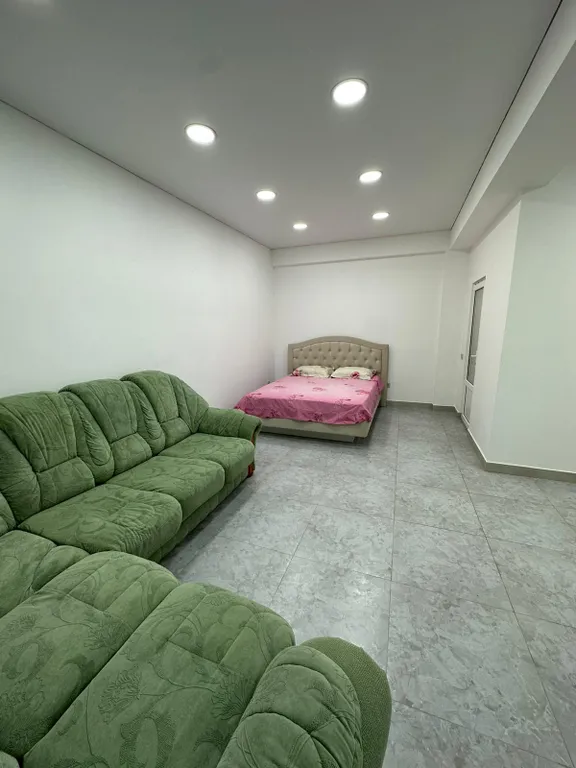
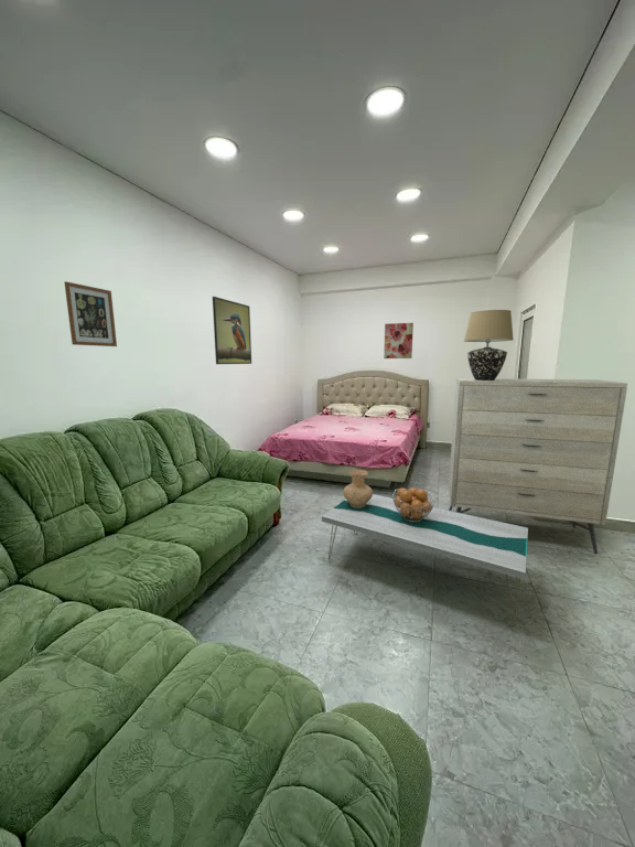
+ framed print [212,296,252,365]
+ wall art [383,322,415,360]
+ vase [342,469,374,508]
+ dresser [448,377,628,555]
+ coffee table [321,493,529,626]
+ wall art [63,280,118,347]
+ fruit basket [391,486,435,522]
+ table lamp [463,309,515,380]
